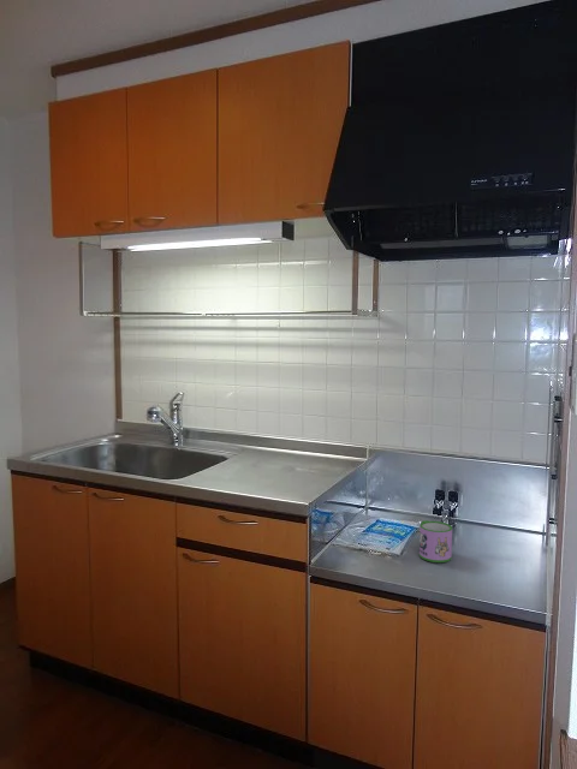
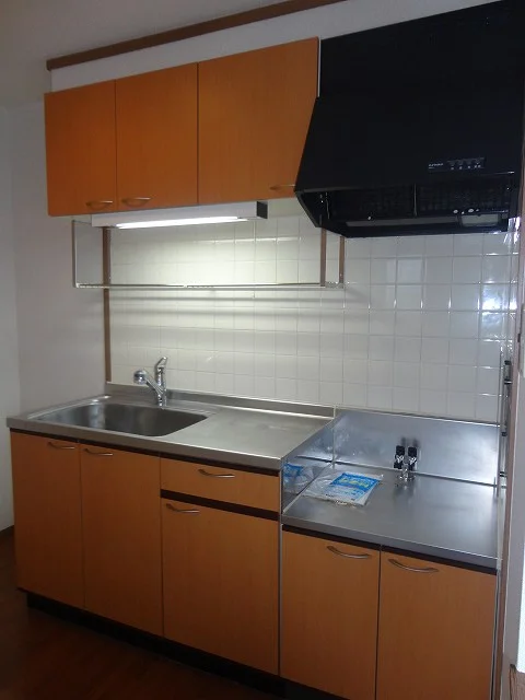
- mug [418,519,453,564]
